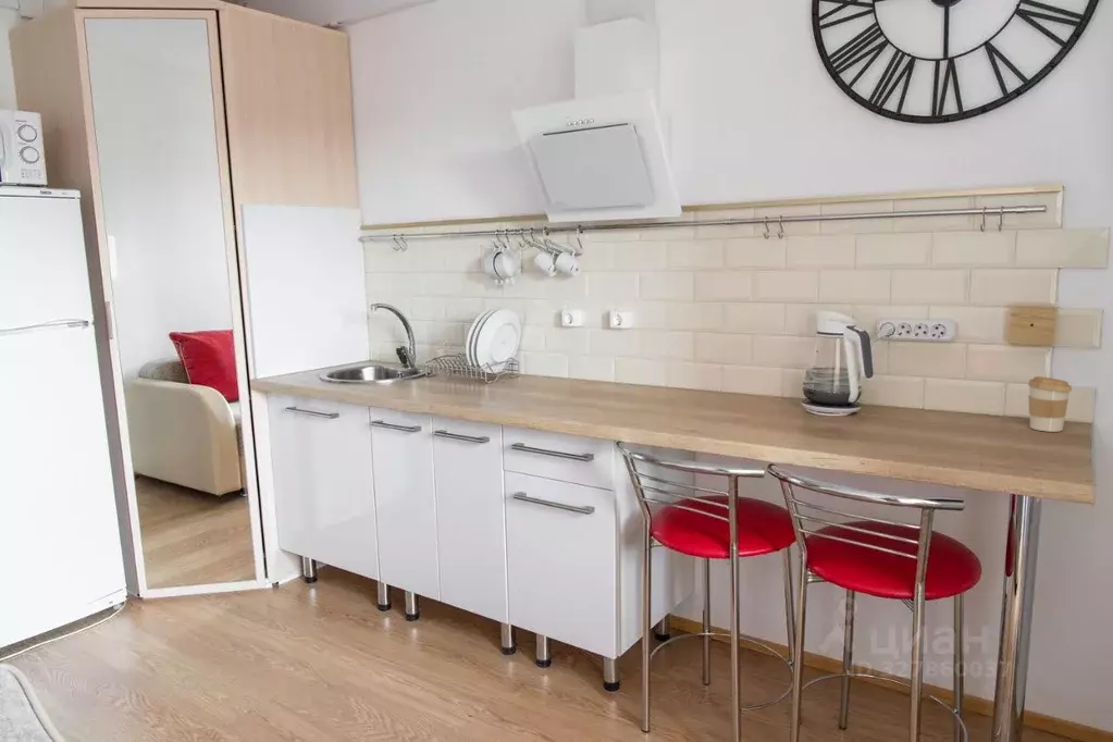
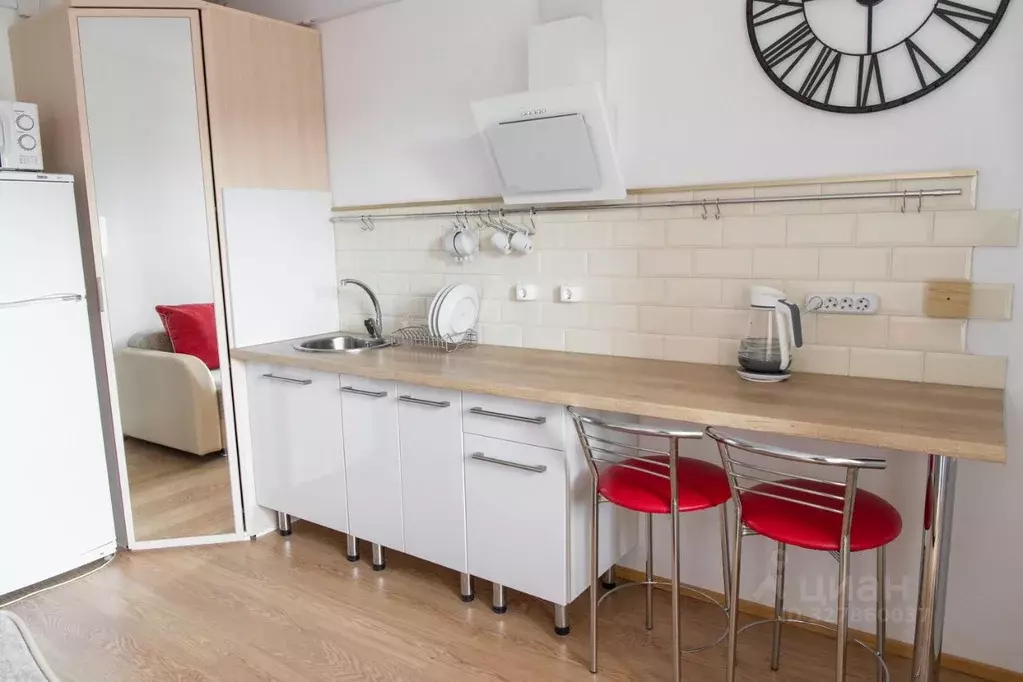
- coffee cup [1027,375,1073,433]
